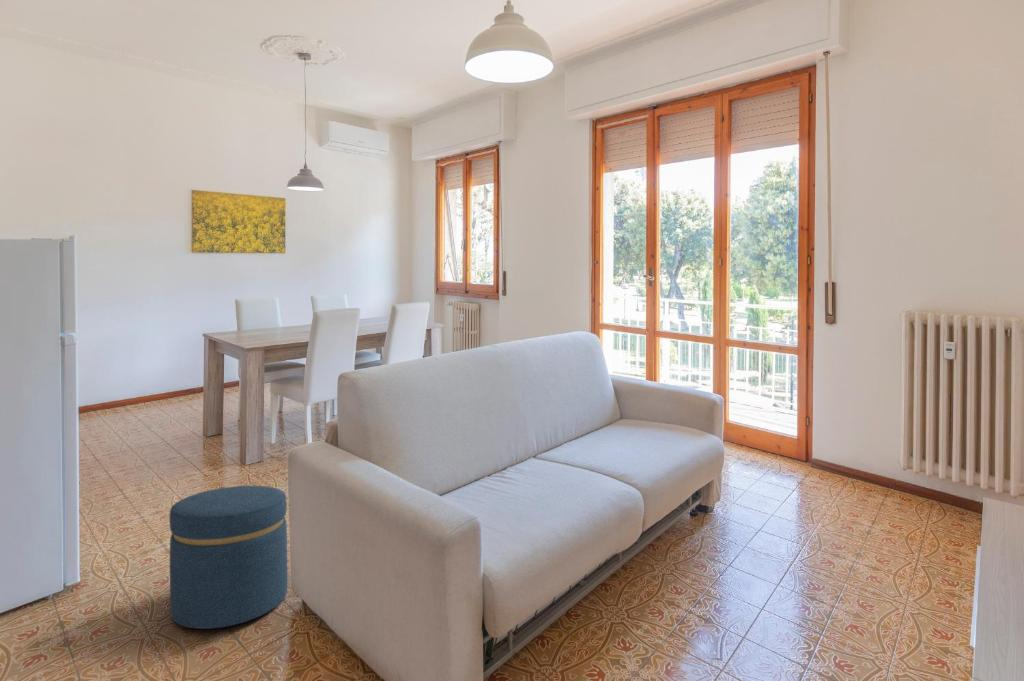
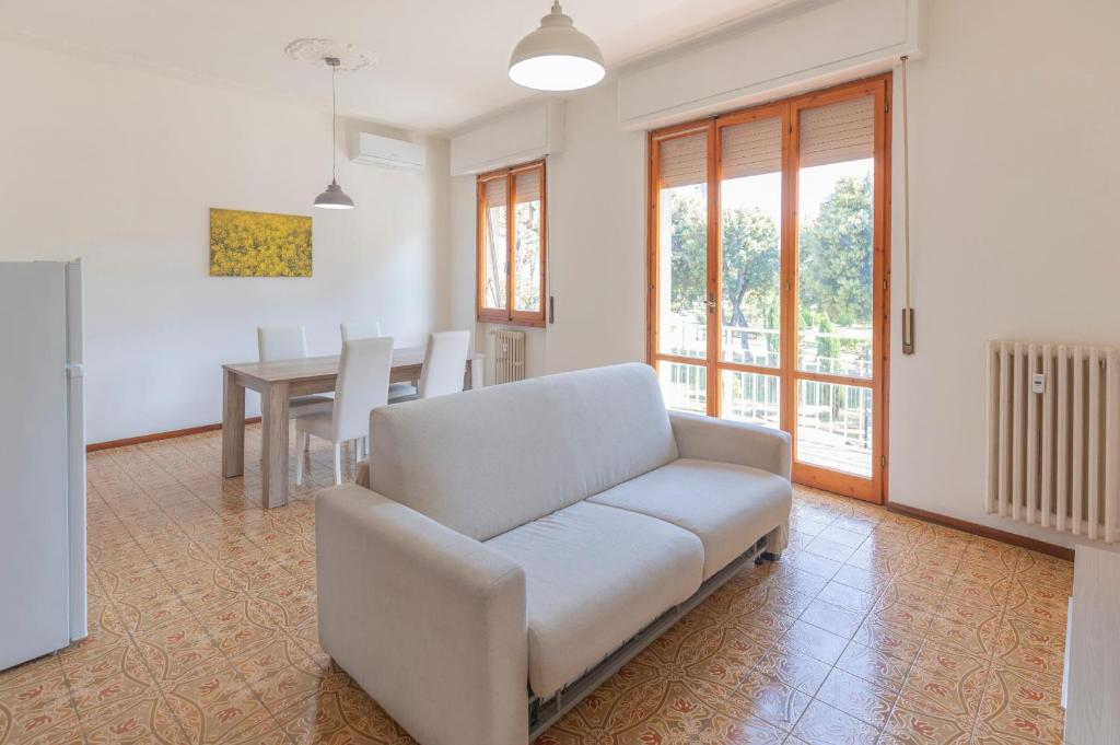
- ottoman [168,485,288,630]
